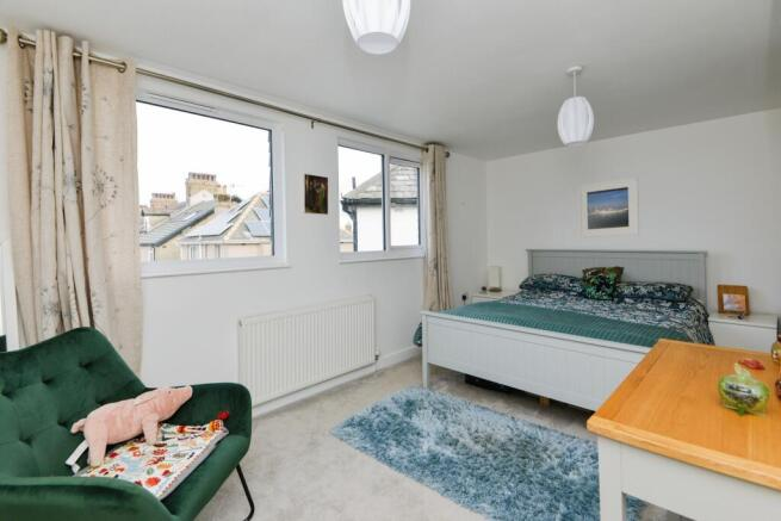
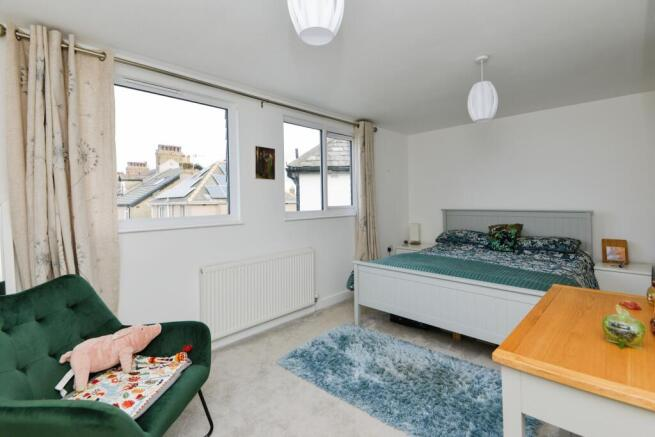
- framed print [577,176,640,240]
